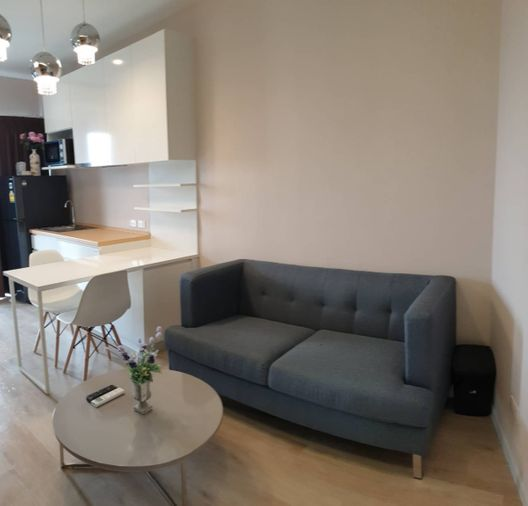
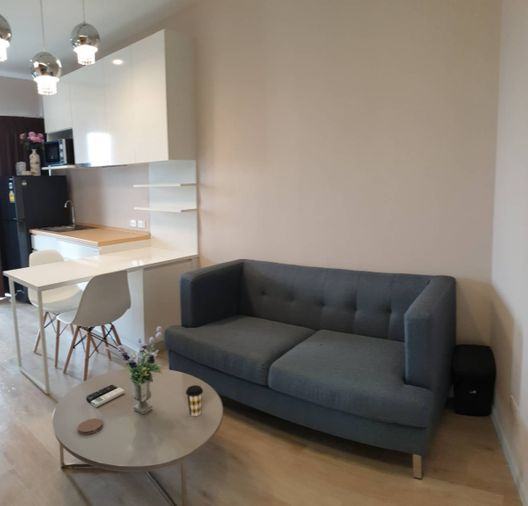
+ coaster [77,418,104,436]
+ coffee cup [185,384,204,417]
